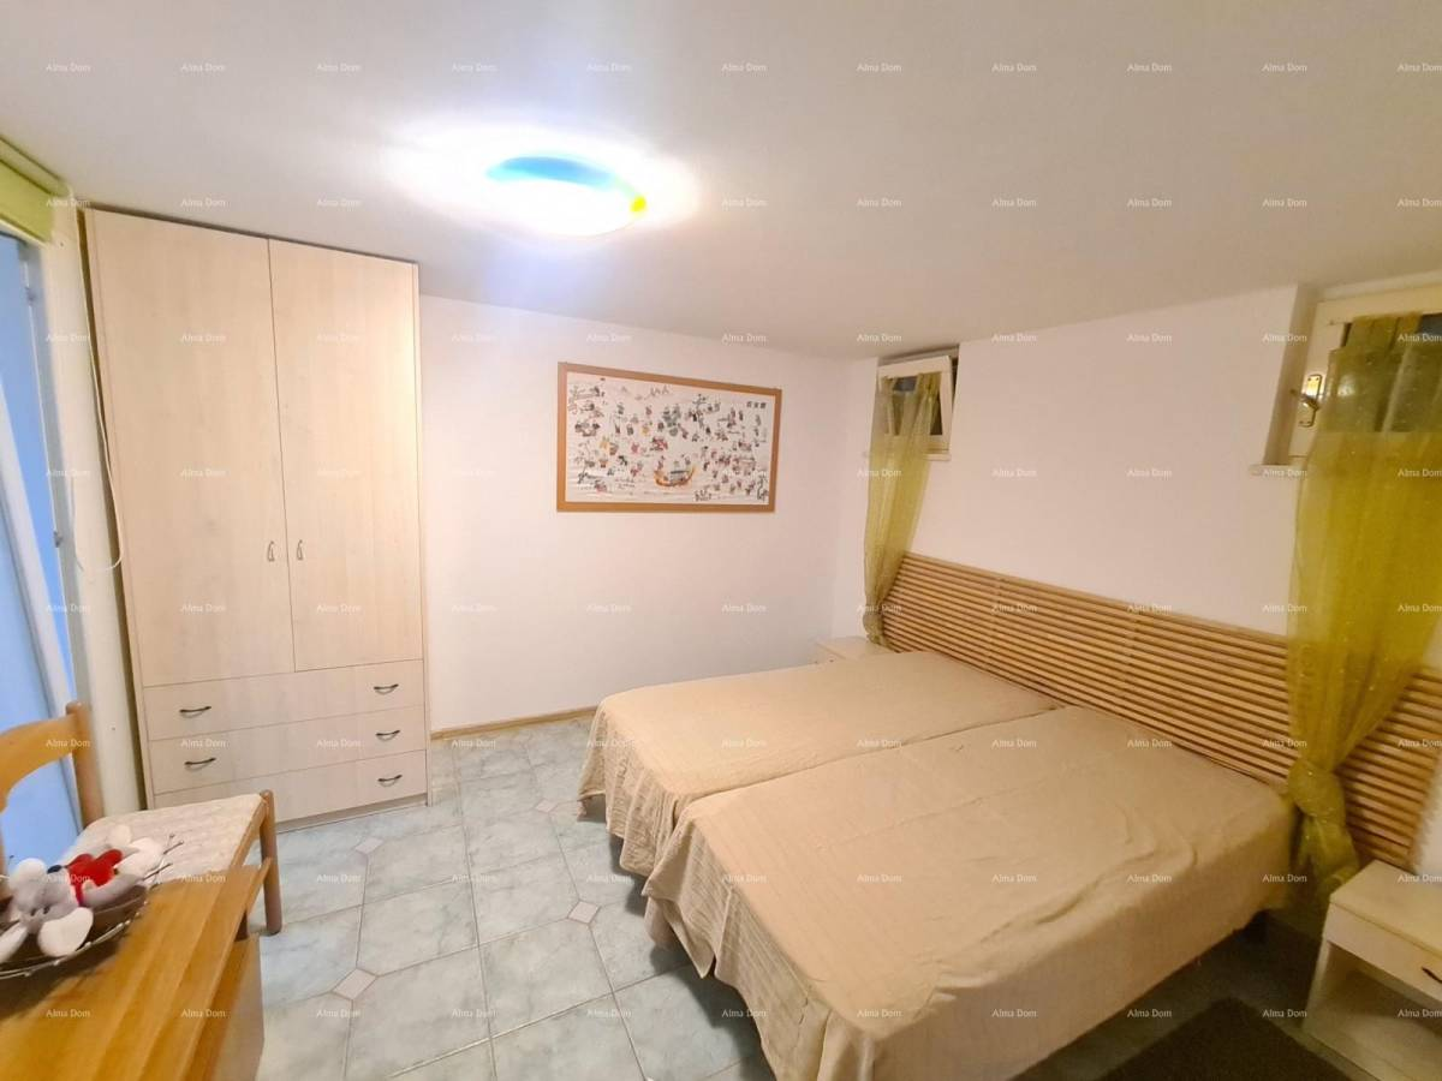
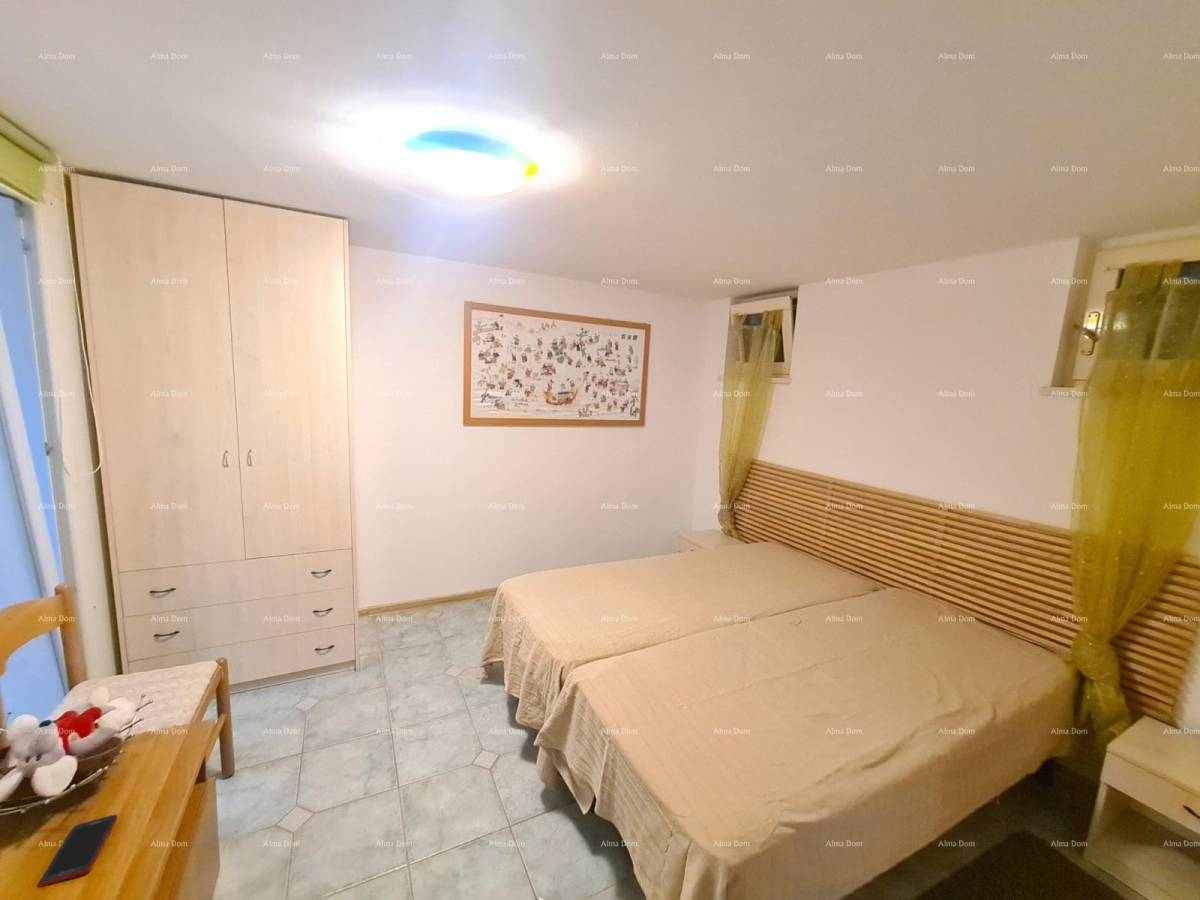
+ cell phone [38,814,119,888]
